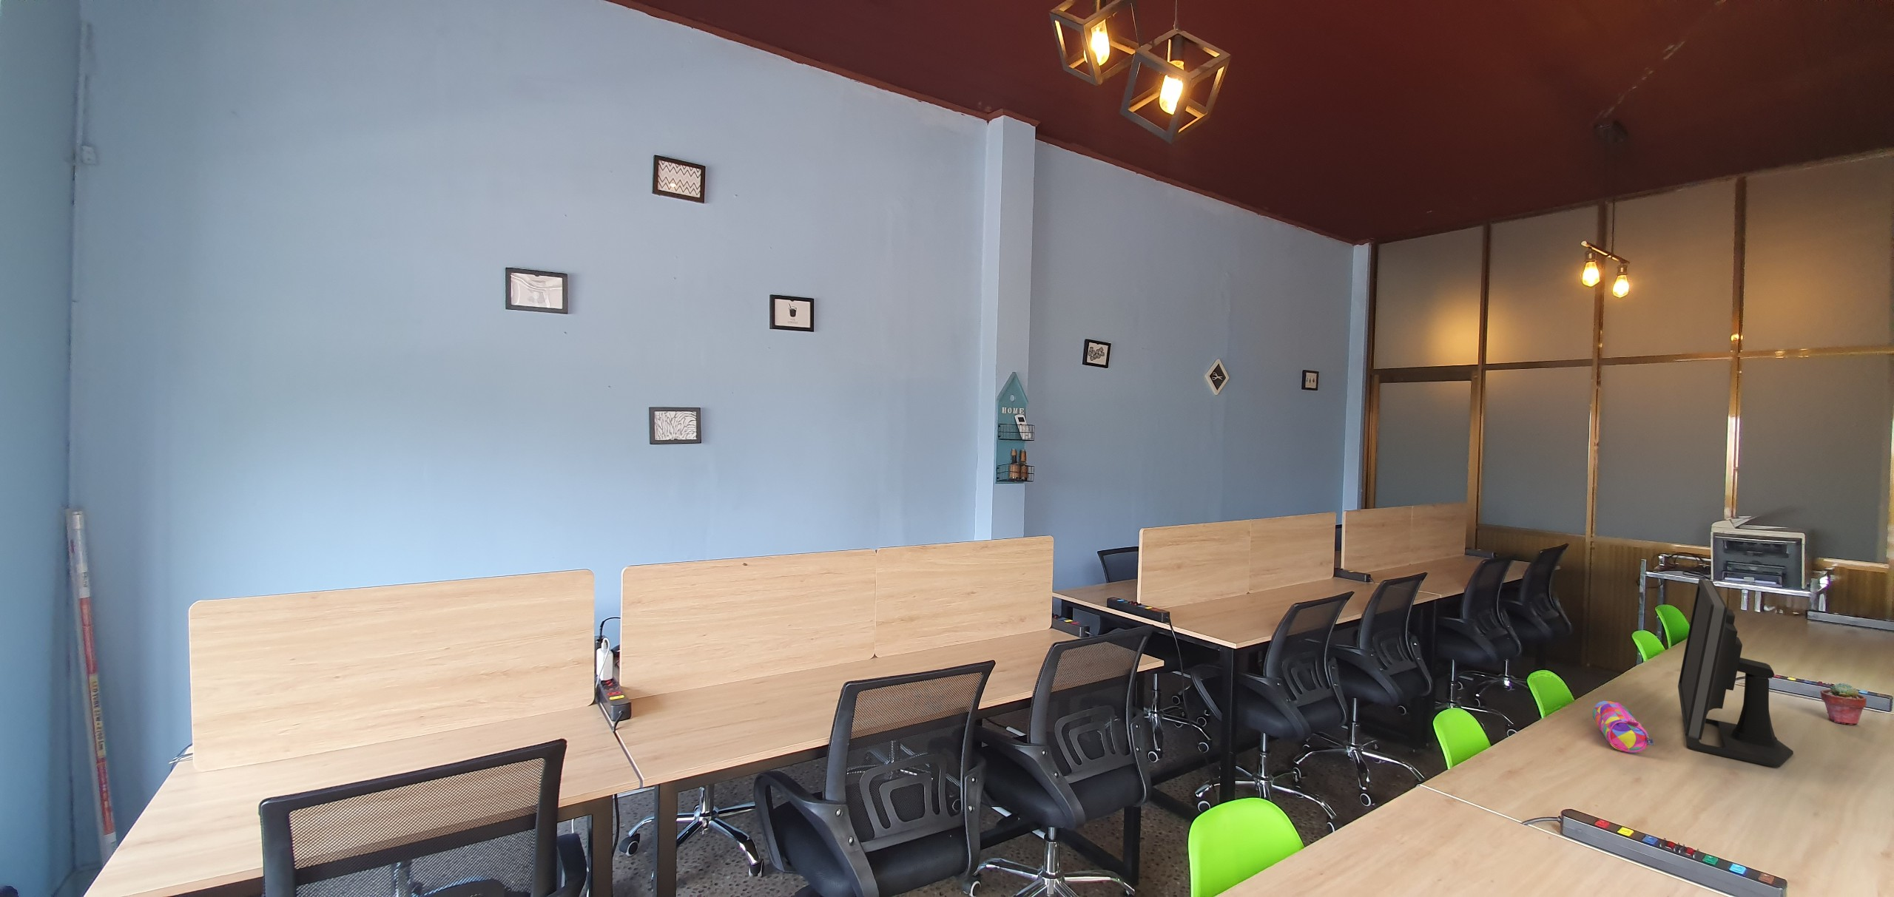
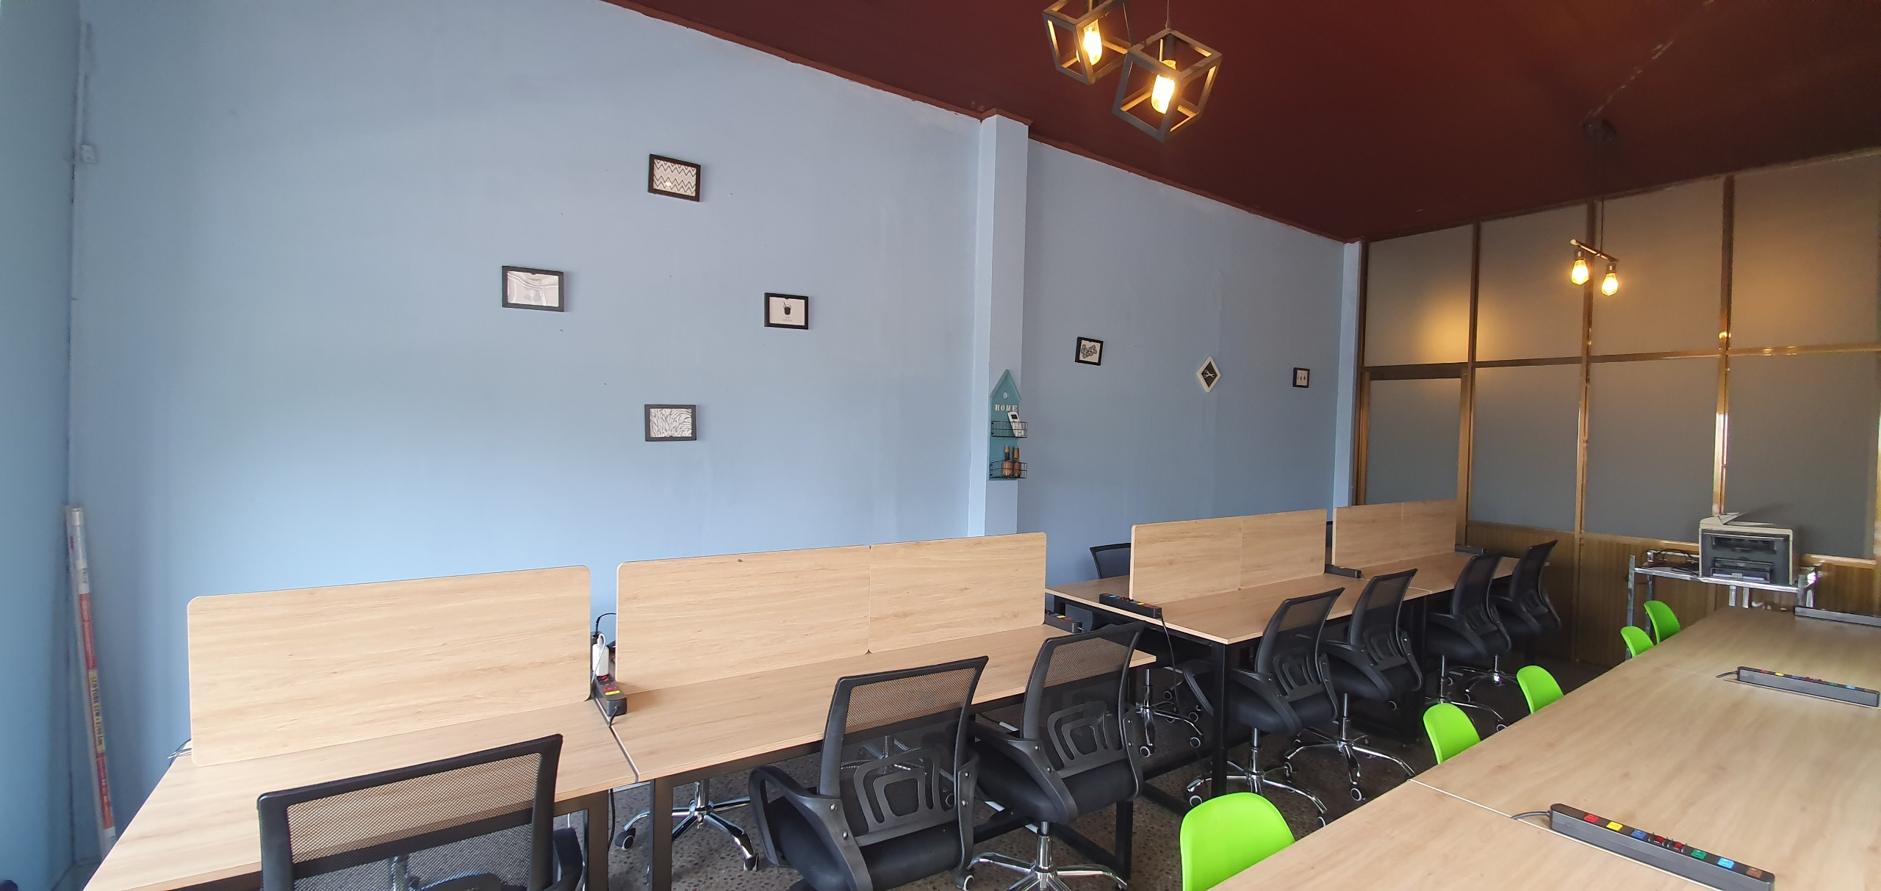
- monitor [1678,578,1794,768]
- potted succulent [1819,682,1867,726]
- pencil case [1592,700,1655,753]
